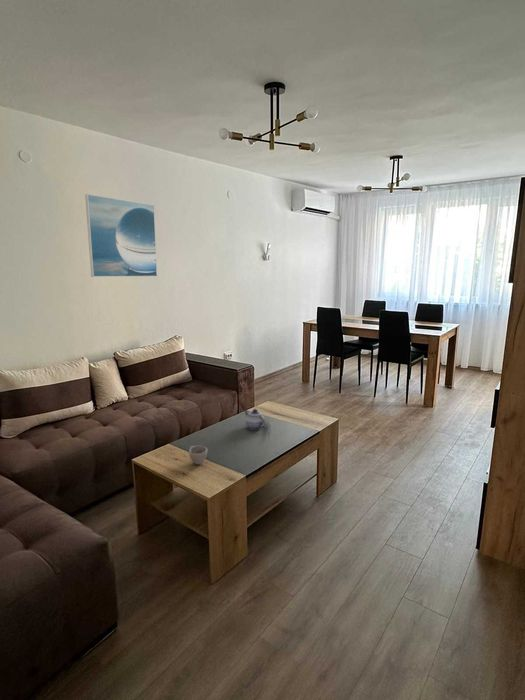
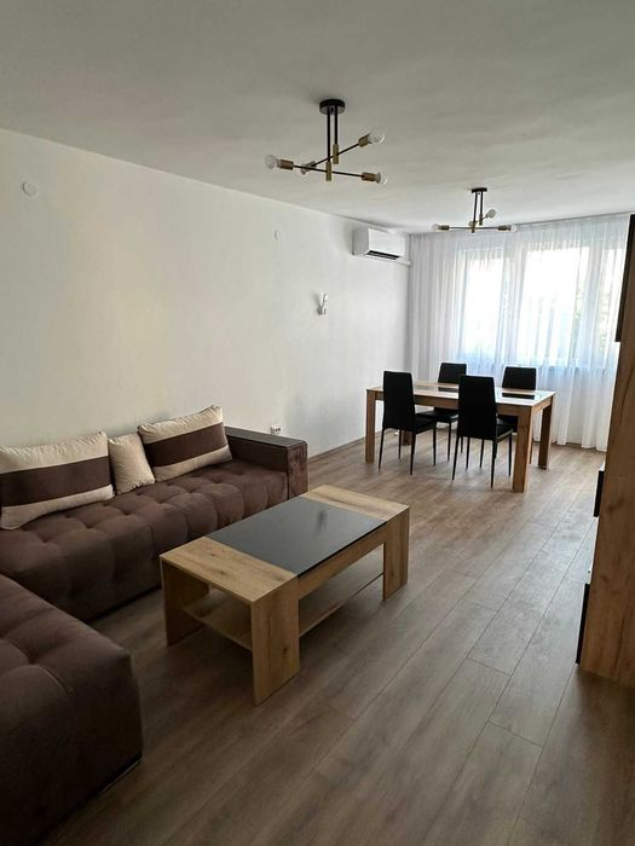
- cup [188,445,209,465]
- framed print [84,193,158,278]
- teapot [243,408,267,431]
